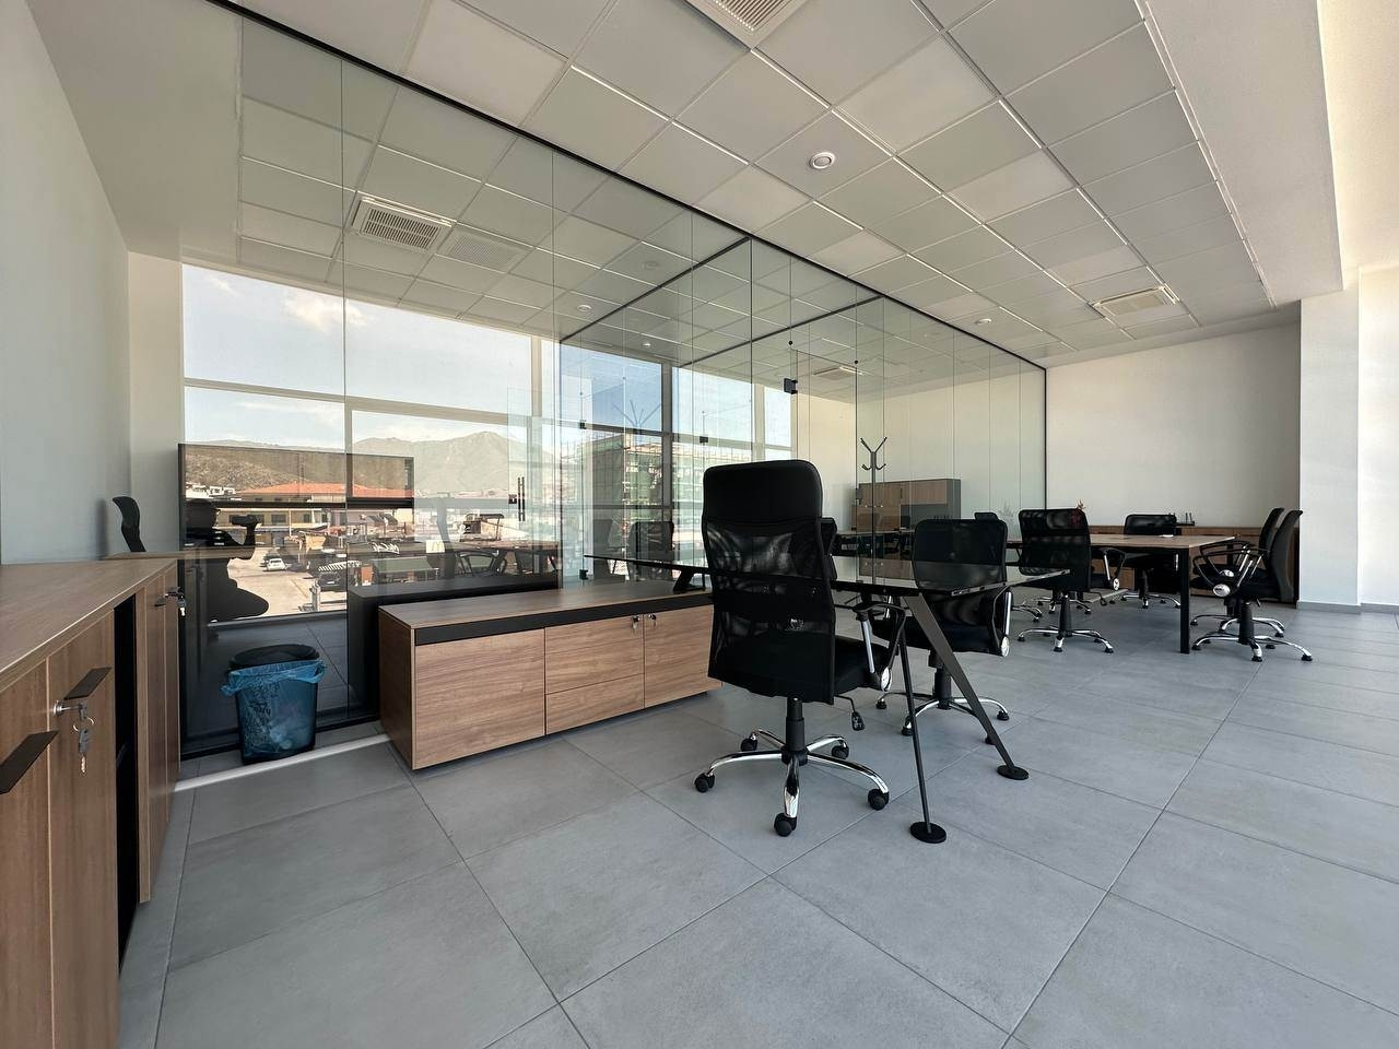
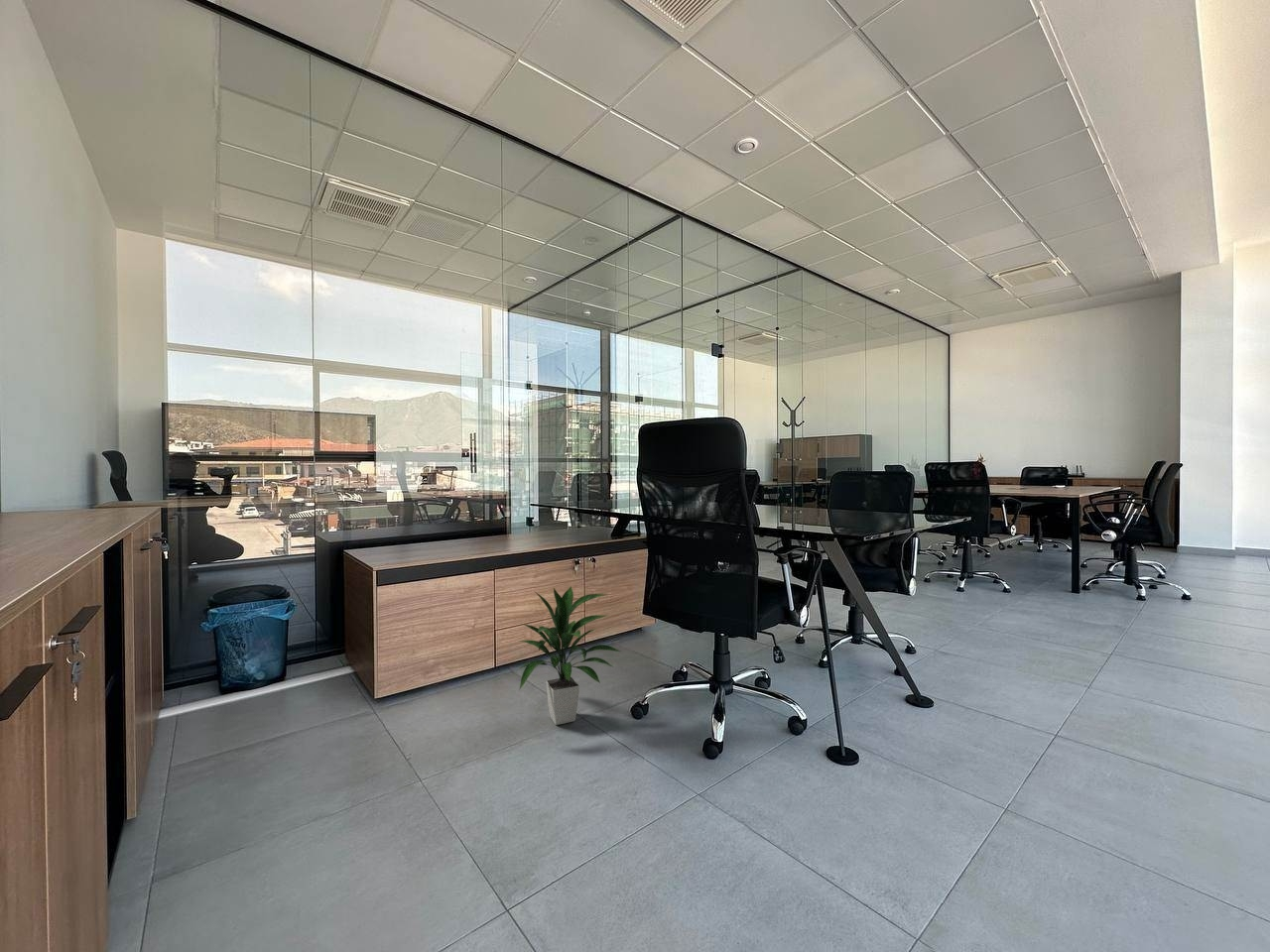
+ indoor plant [515,585,621,726]
